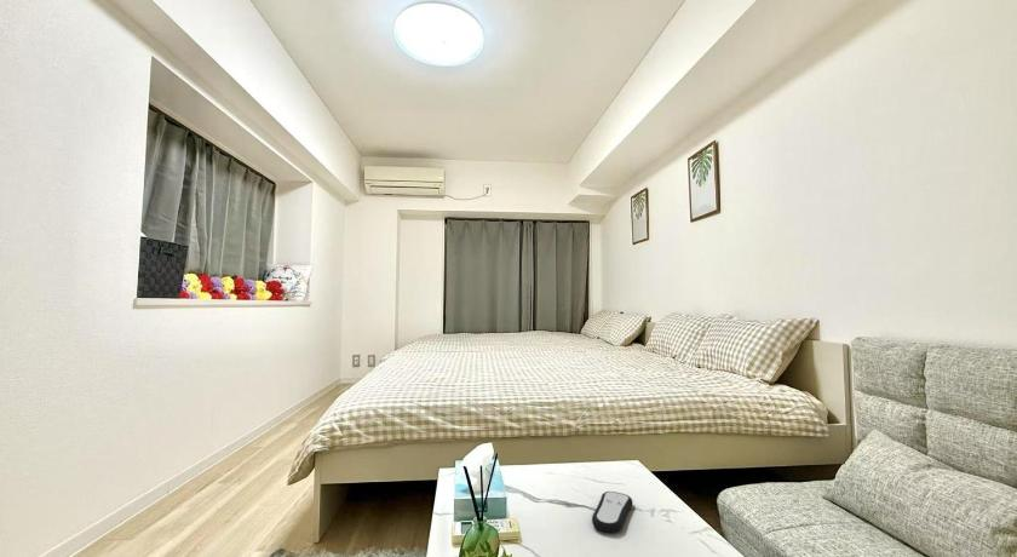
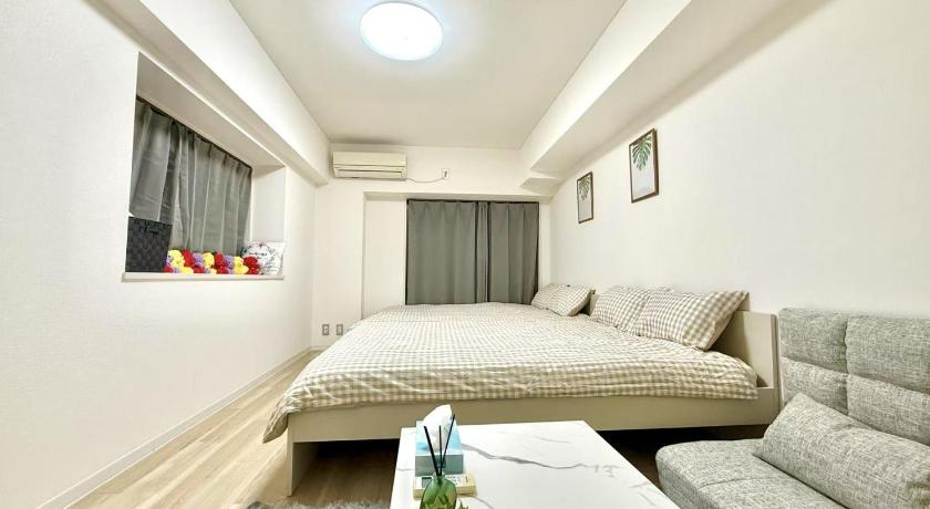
- remote control [591,490,633,534]
